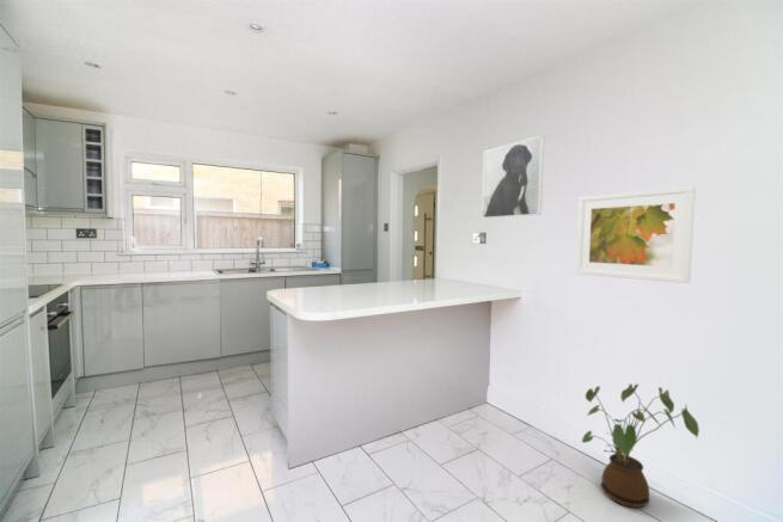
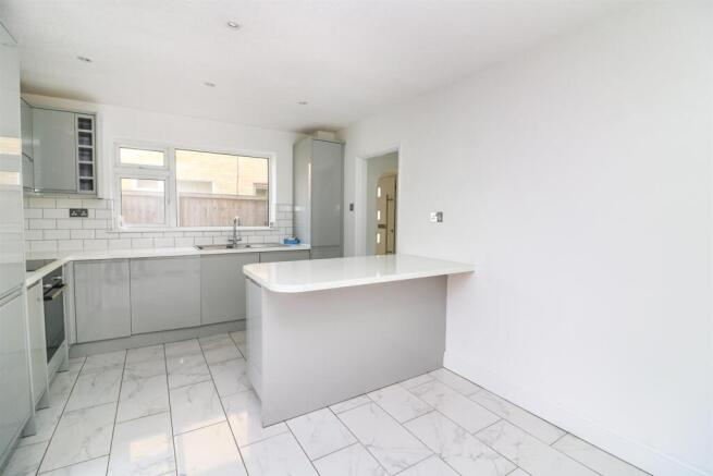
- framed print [481,135,545,220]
- house plant [581,382,701,509]
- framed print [575,185,697,284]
